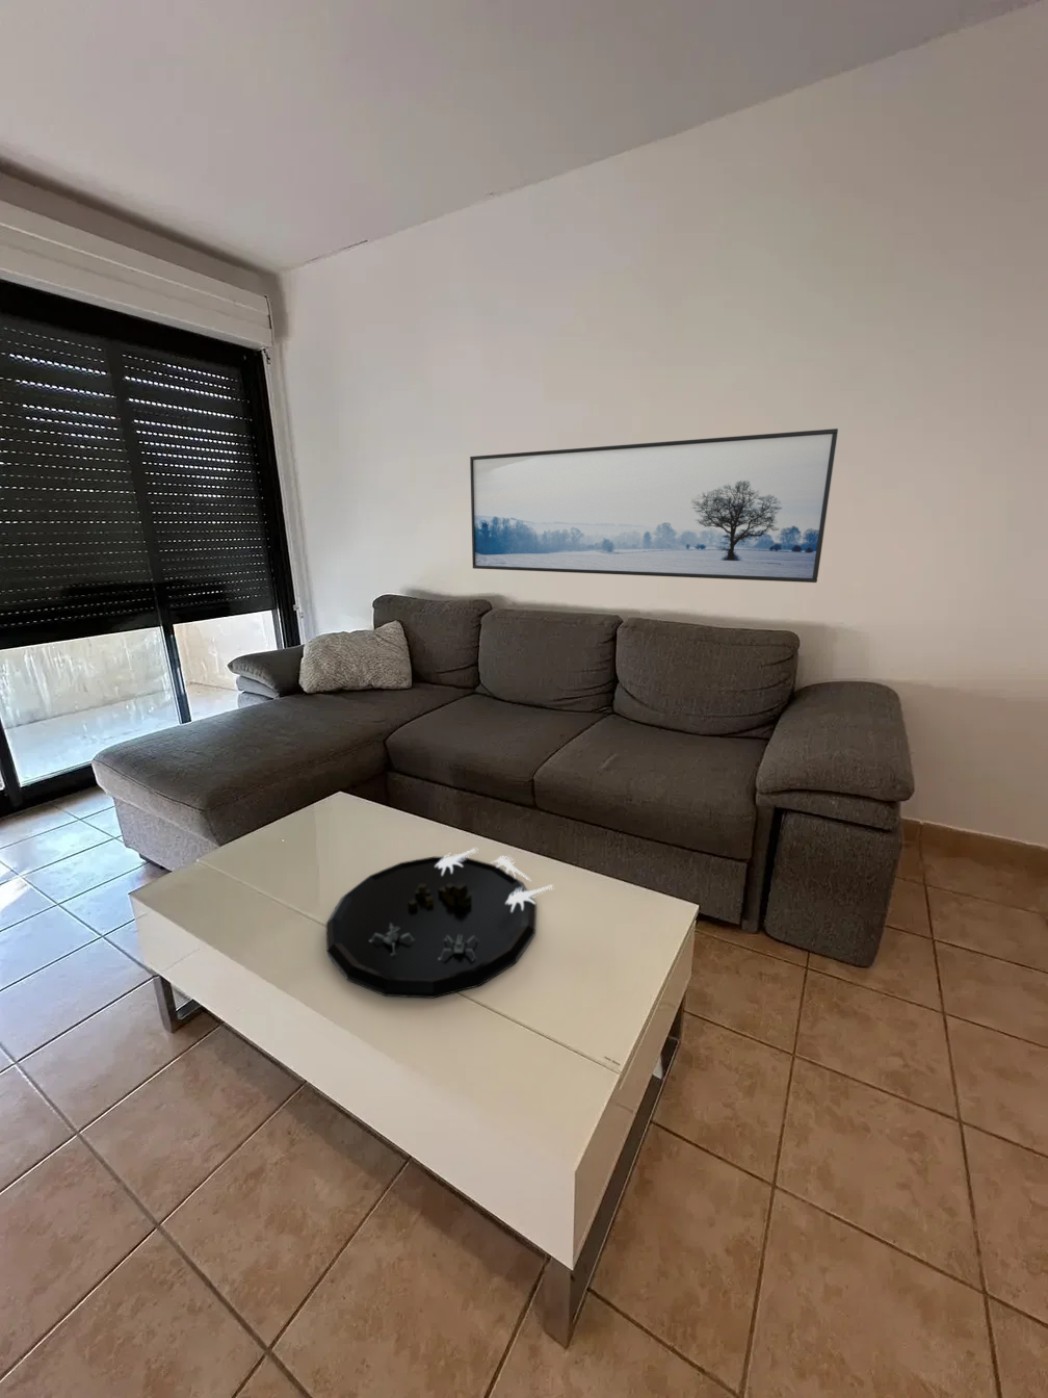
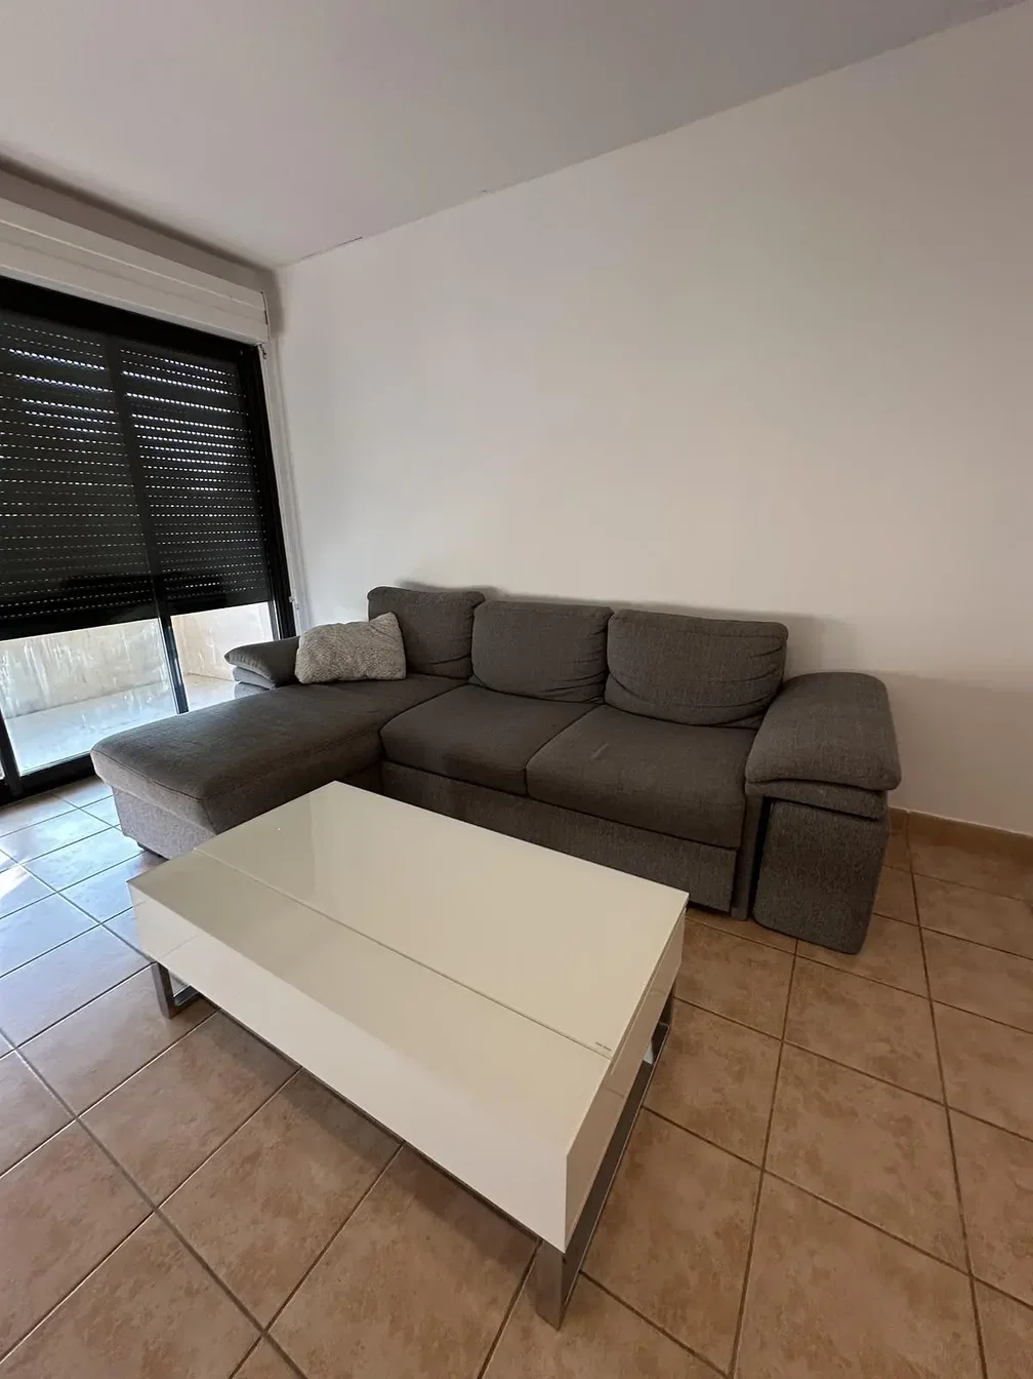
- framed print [469,427,839,583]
- decorative tray [326,847,555,998]
